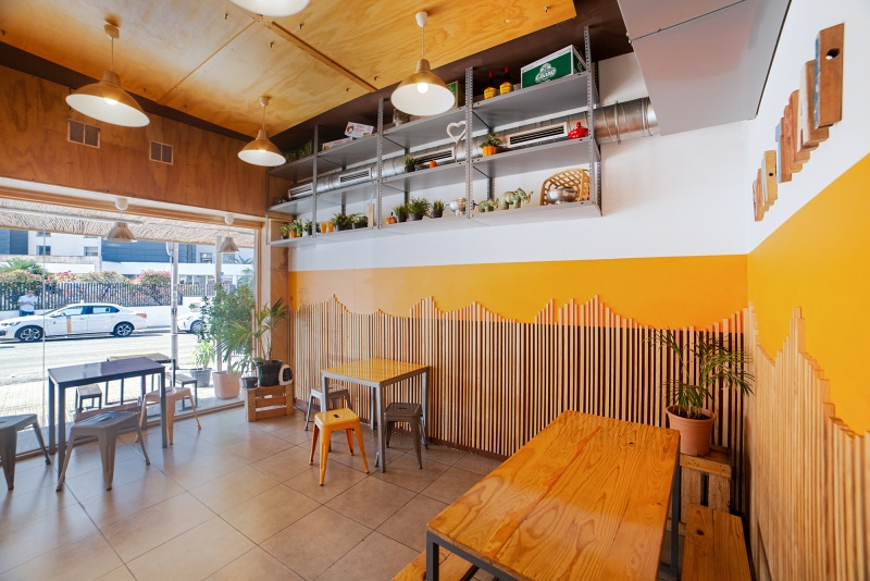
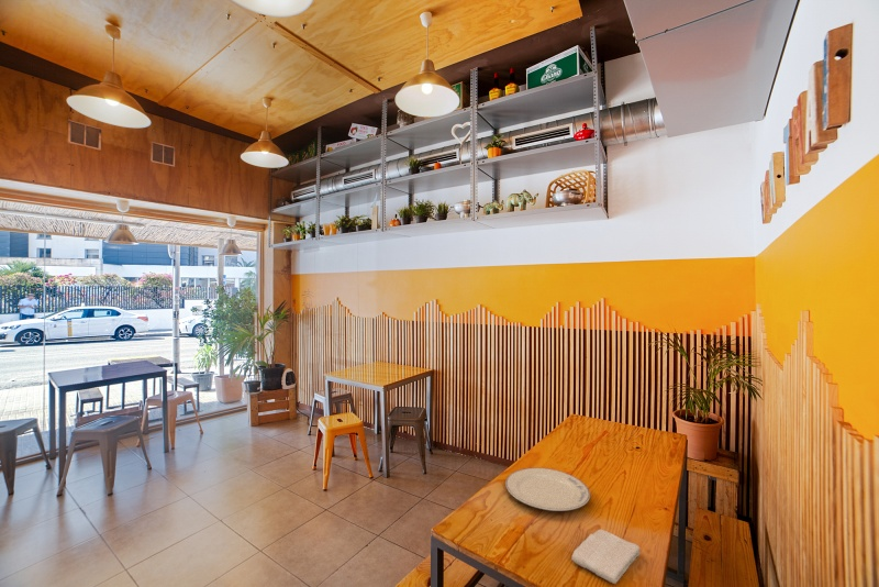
+ washcloth [570,529,641,585]
+ chinaware [504,467,591,512]
